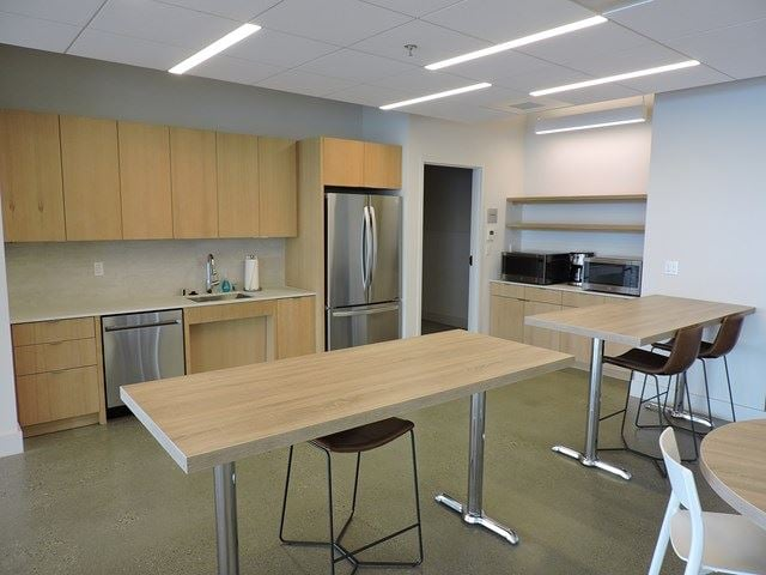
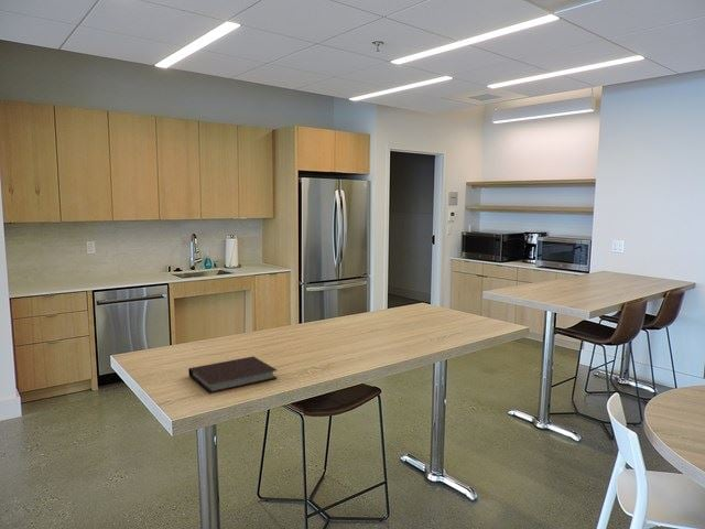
+ notebook [187,355,278,395]
